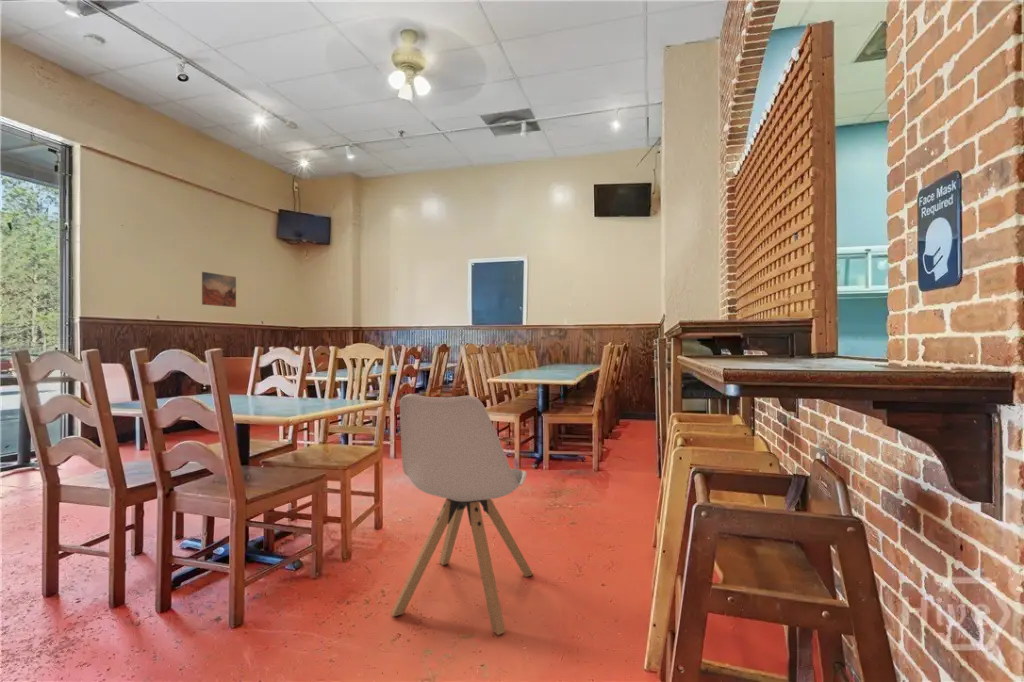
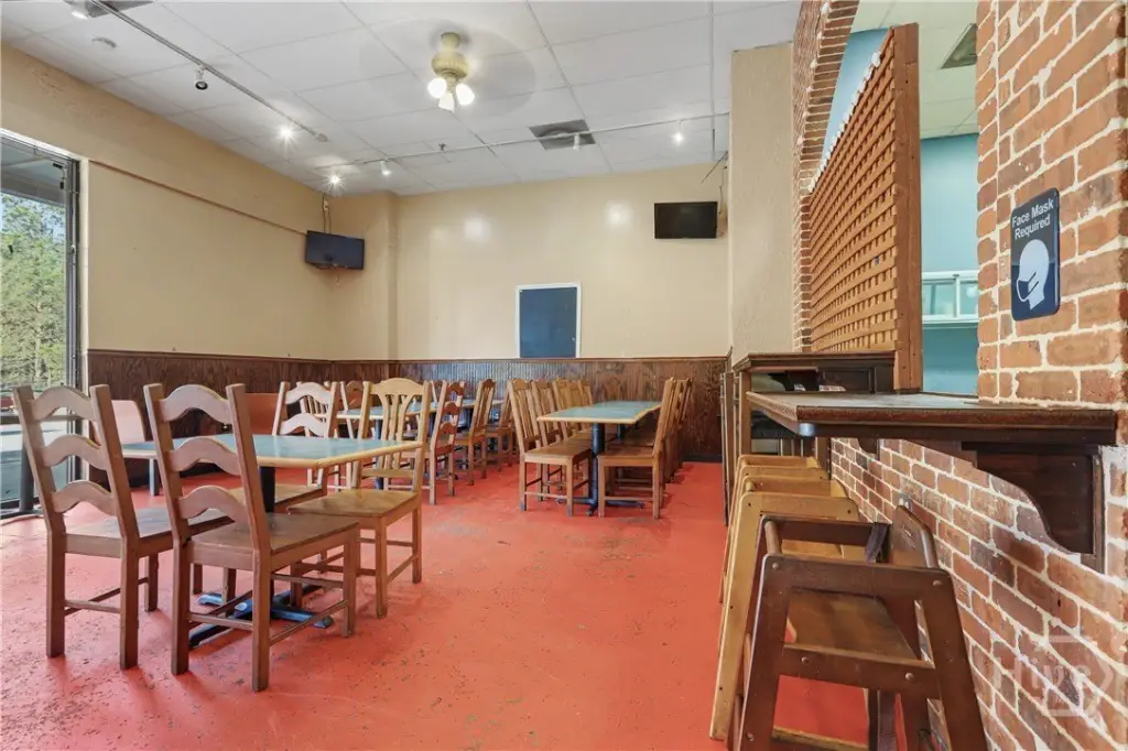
- chair [391,393,534,636]
- wall art [201,271,237,308]
